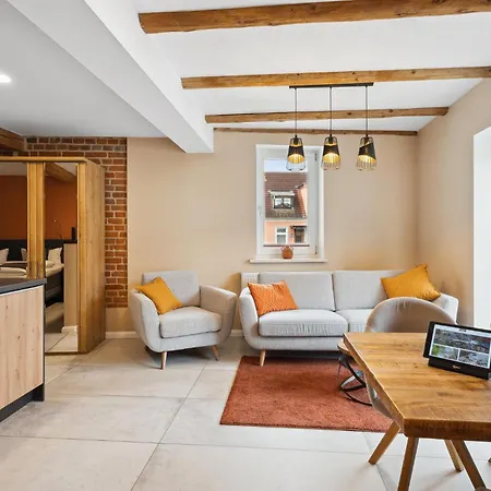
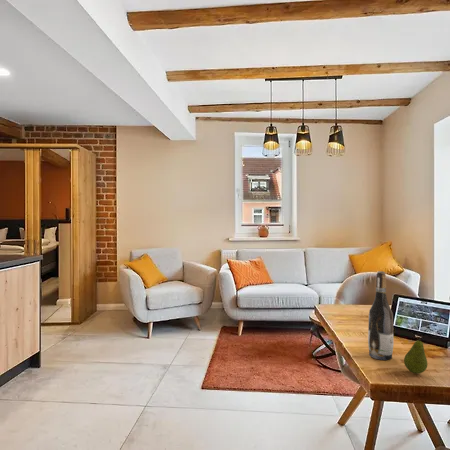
+ wine bottle [367,270,394,361]
+ fruit [403,338,428,375]
